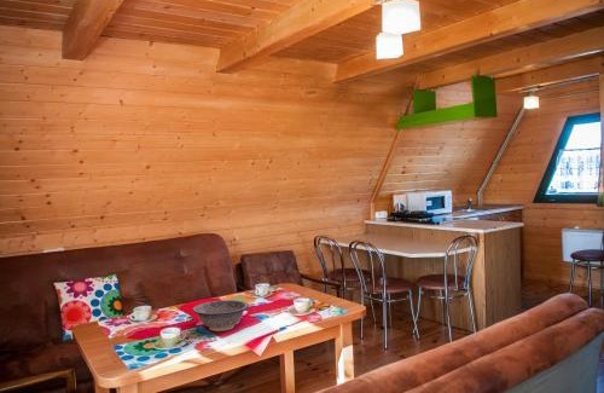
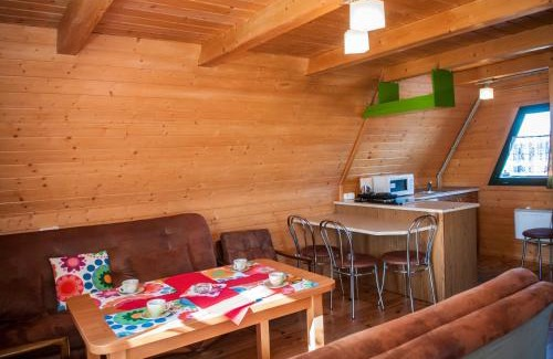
- decorative bowl [191,299,250,333]
